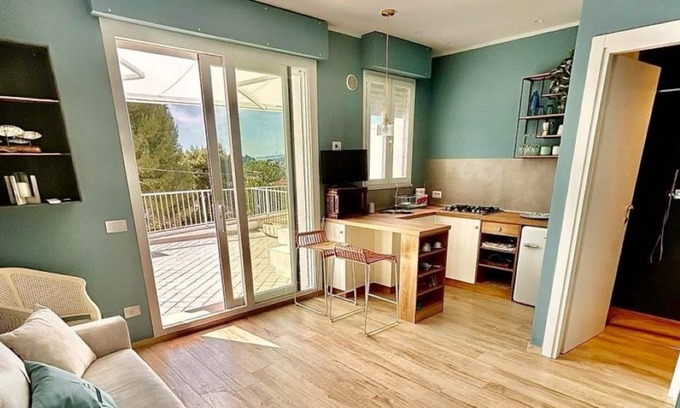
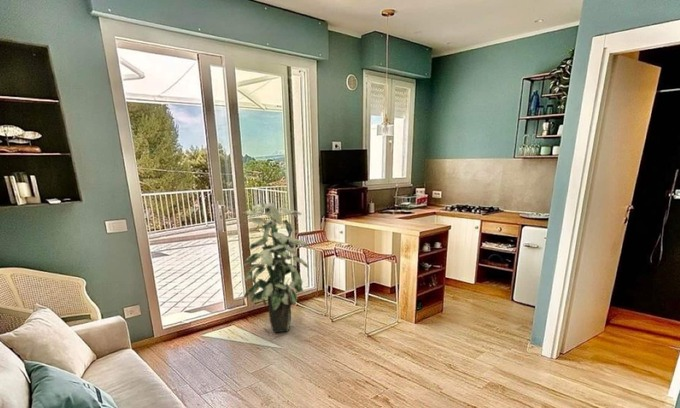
+ indoor plant [241,202,309,334]
